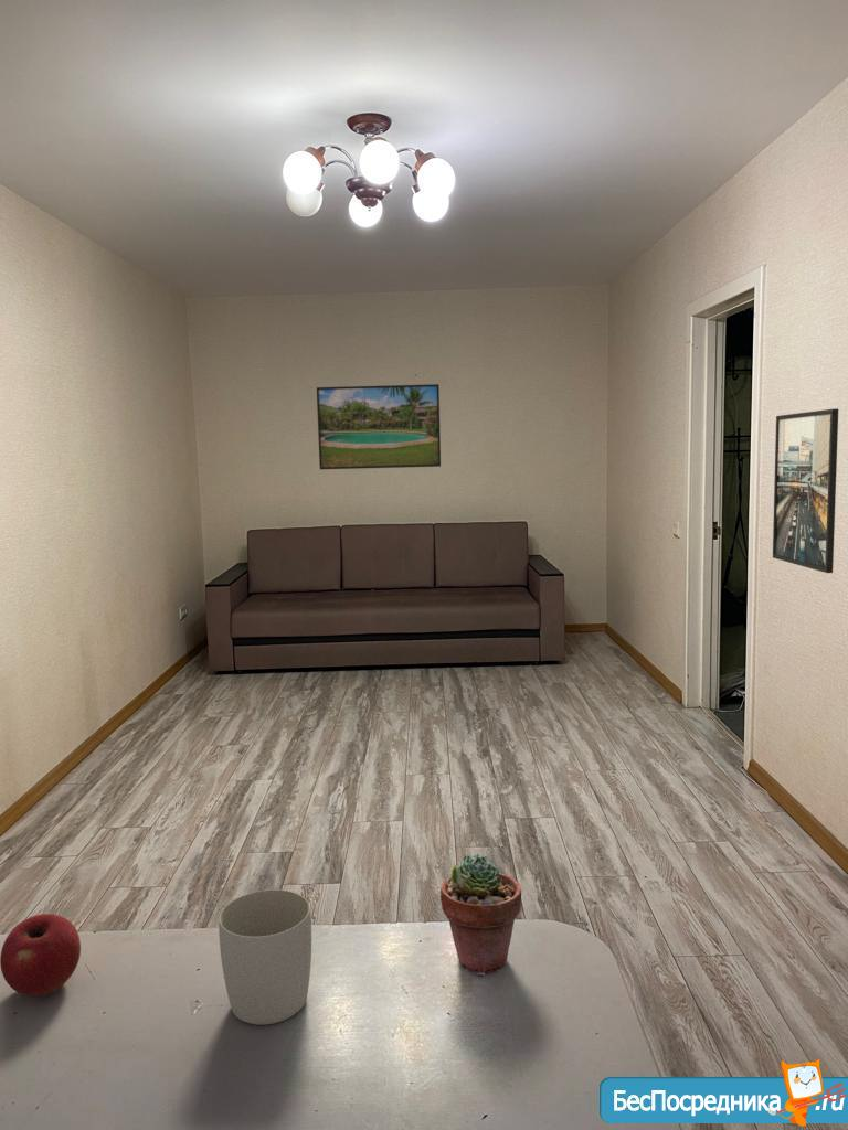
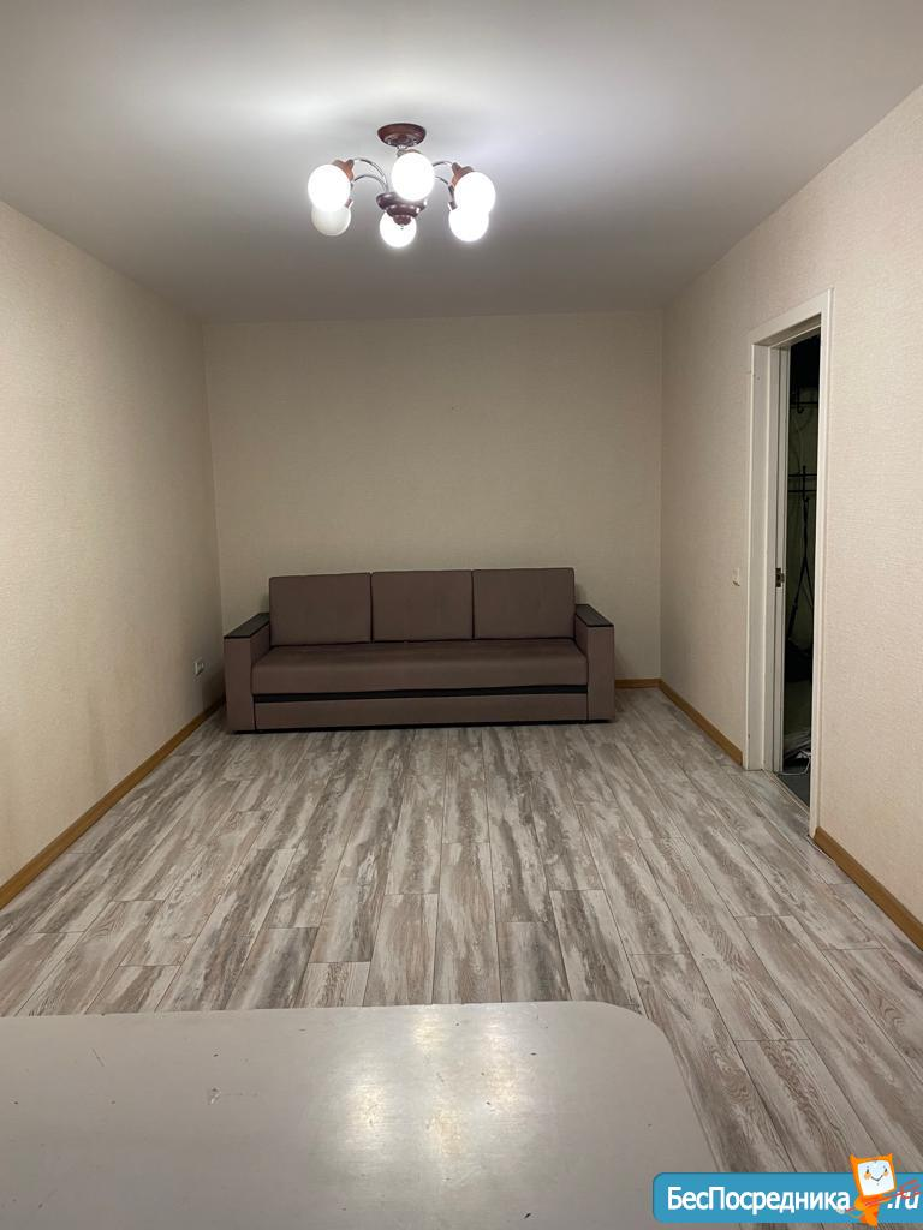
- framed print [772,407,839,574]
- apple [0,913,82,998]
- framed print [316,383,442,470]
- mug [218,888,312,1026]
- potted succulent [439,853,522,977]
